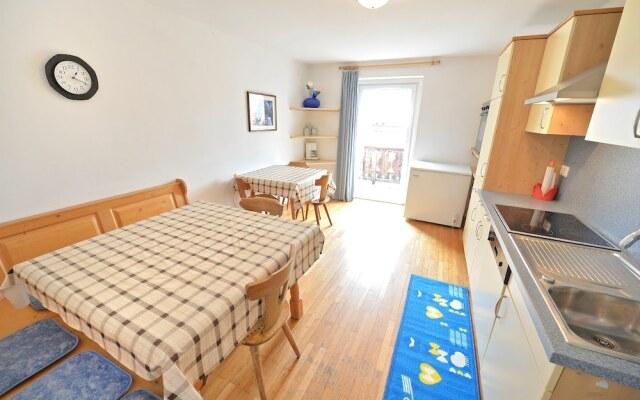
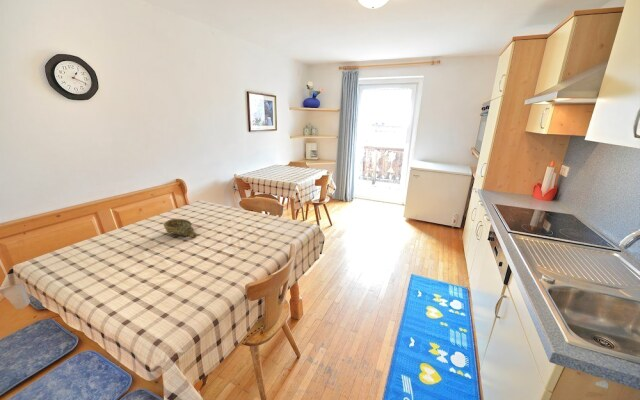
+ decorative bowl [163,218,198,239]
